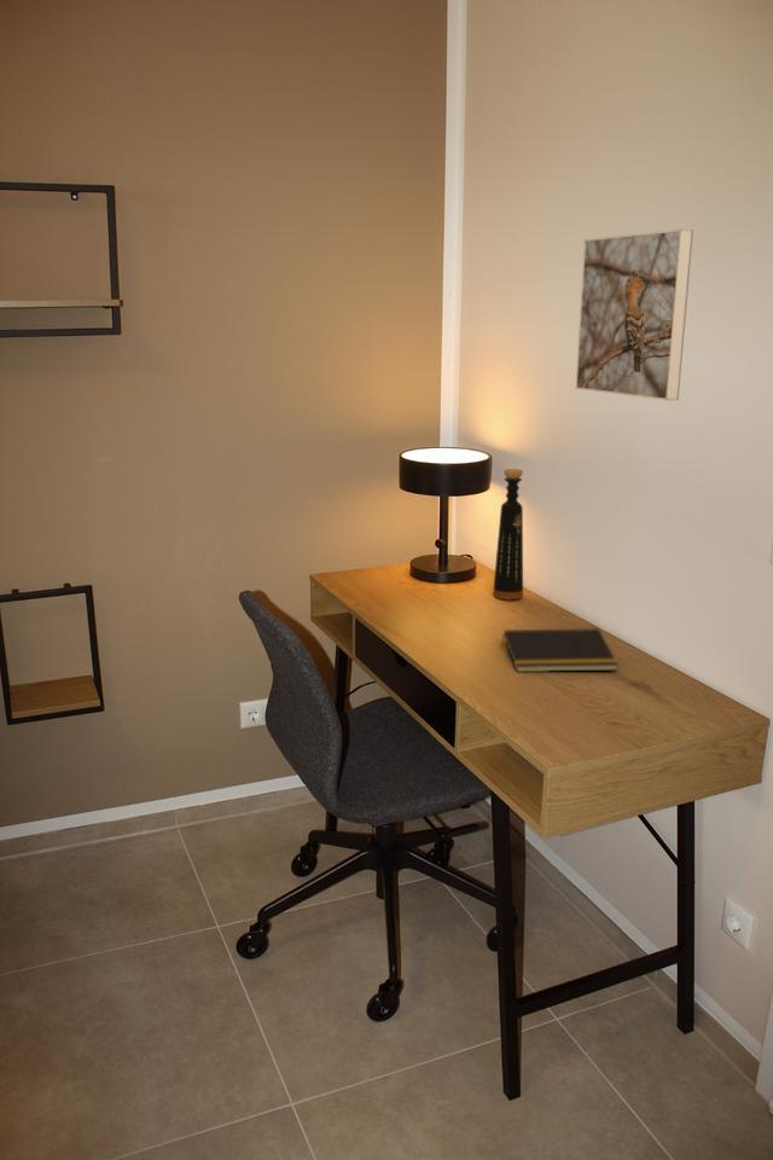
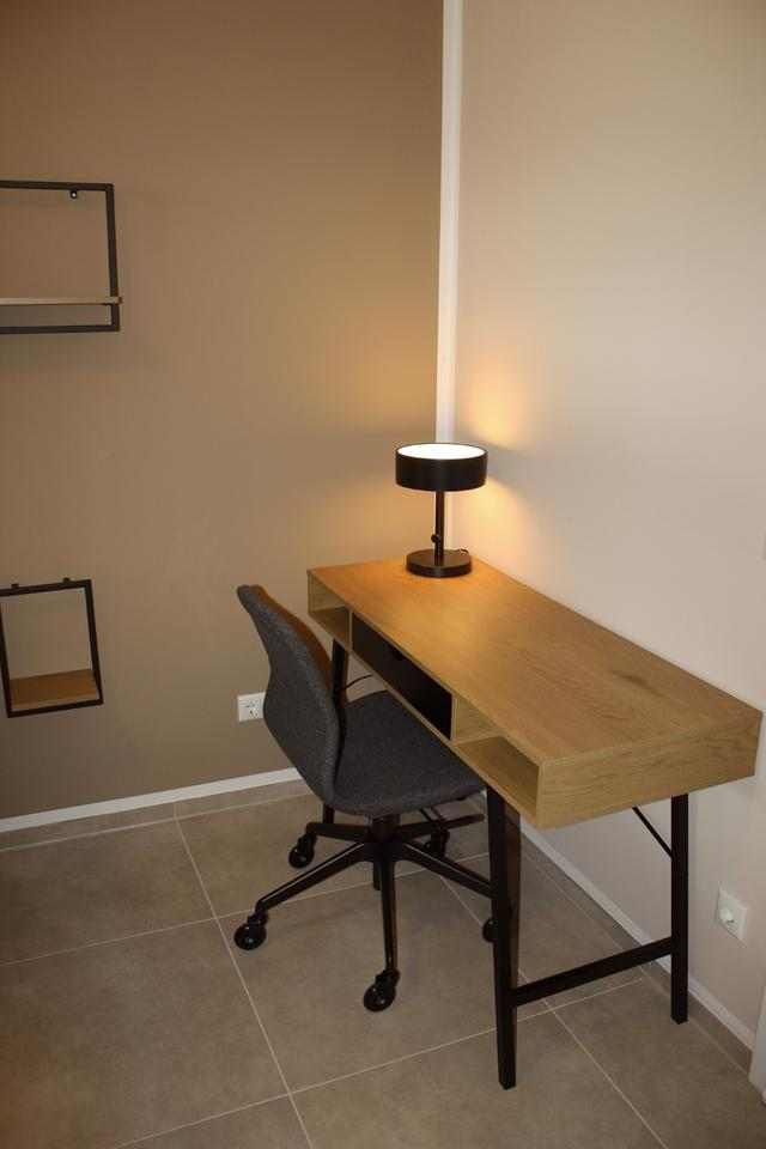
- bottle [492,468,524,601]
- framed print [575,228,694,401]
- notepad [500,627,620,673]
